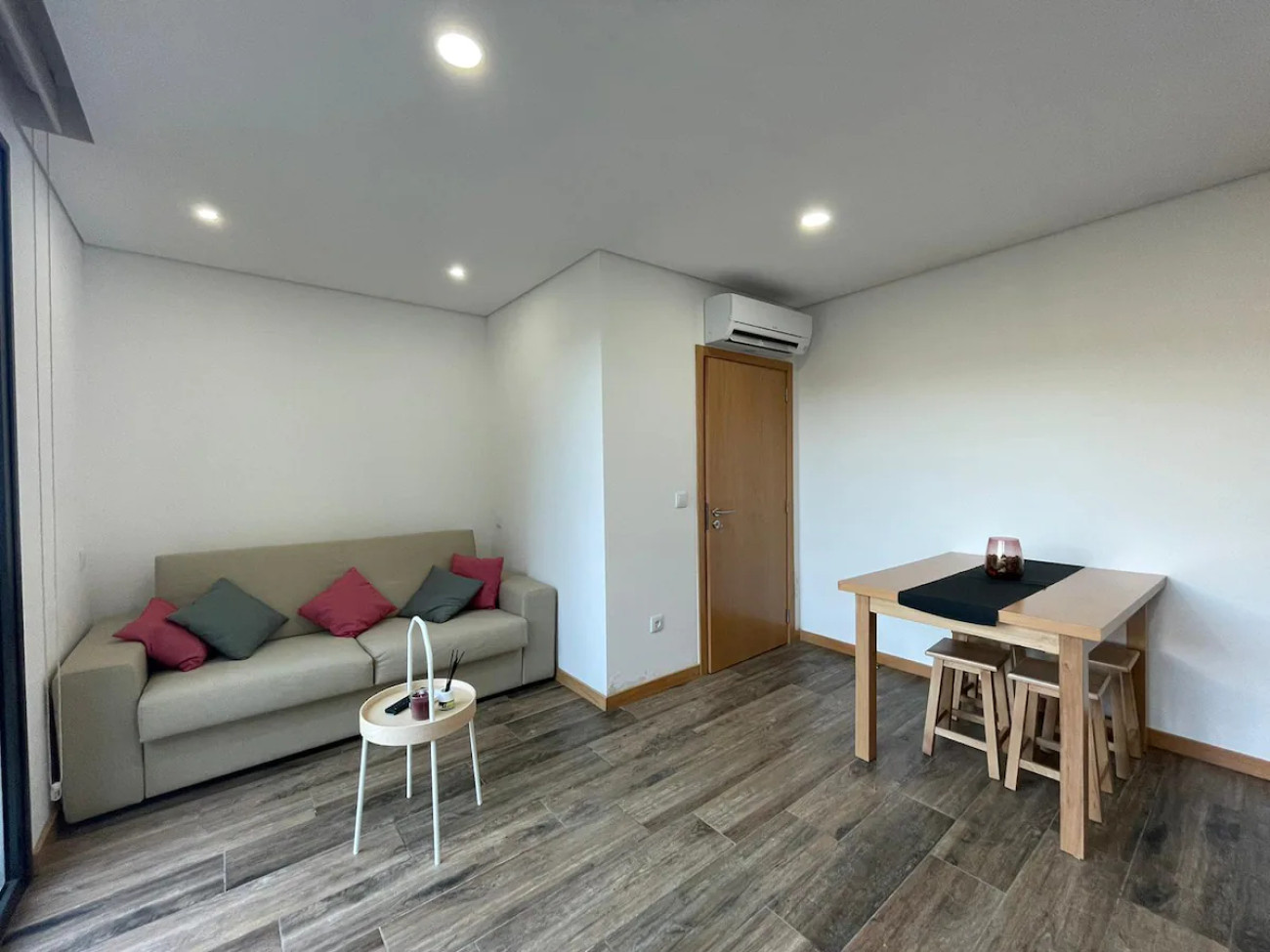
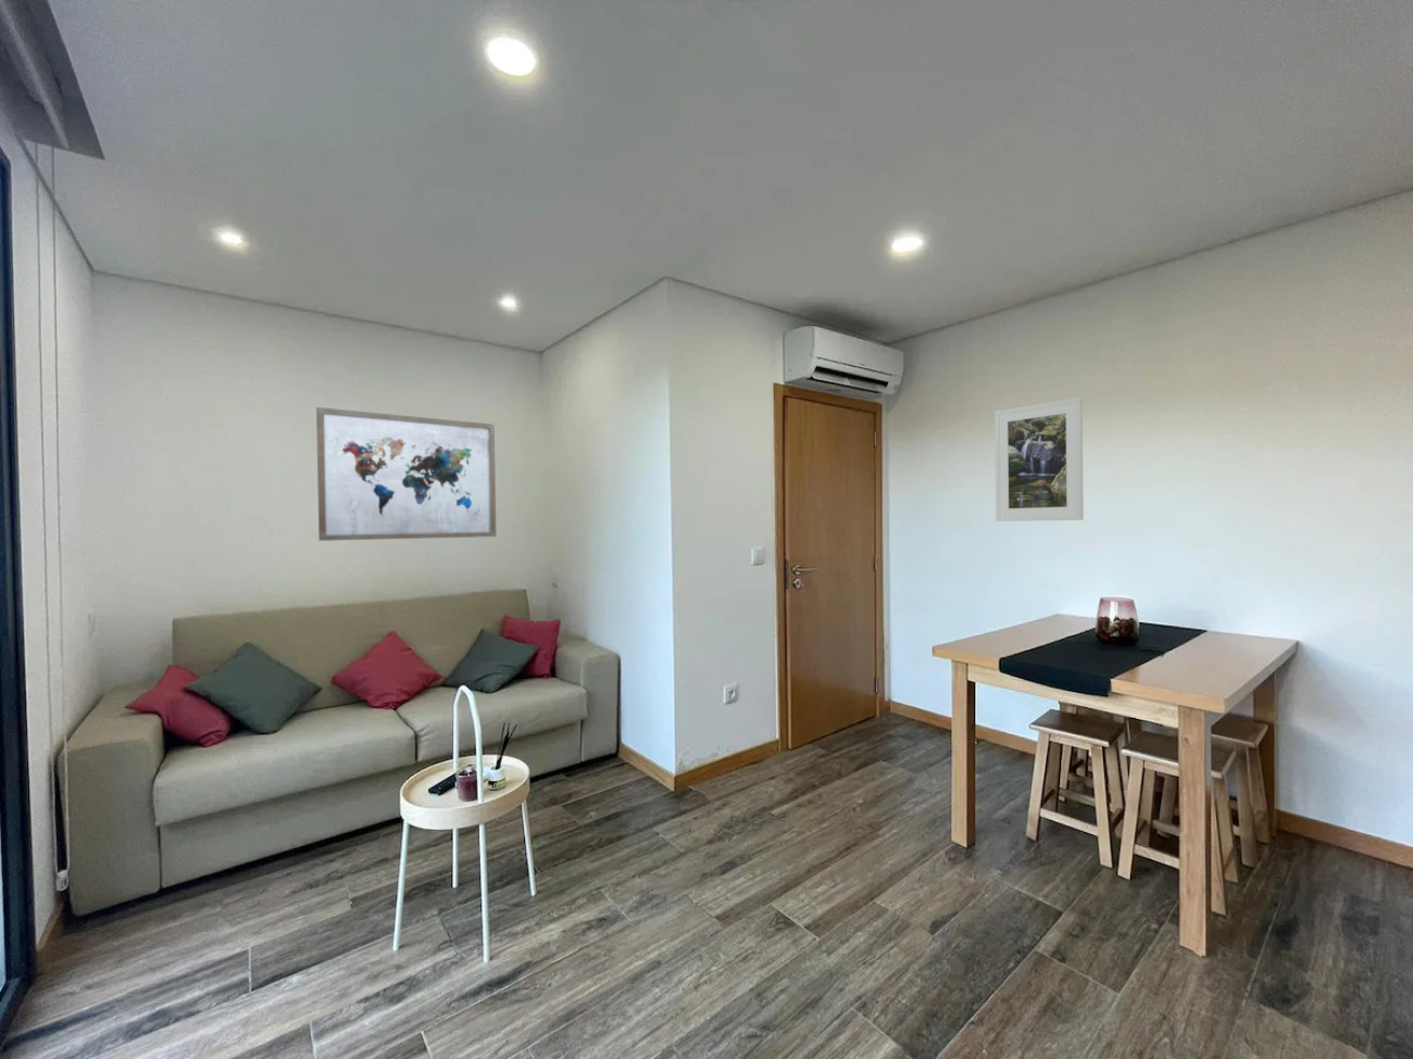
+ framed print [994,396,1085,523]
+ wall art [315,406,497,542]
